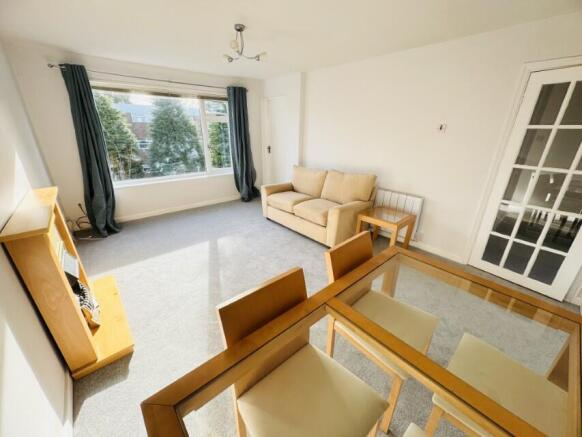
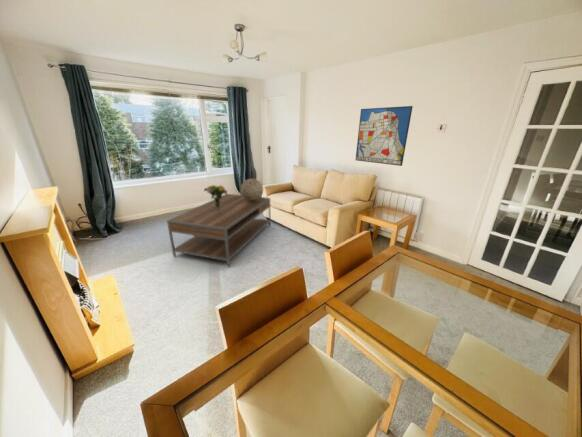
+ bouquet [203,184,229,209]
+ coffee table [166,193,272,268]
+ wall art [355,105,414,167]
+ decorative sphere [240,178,264,201]
